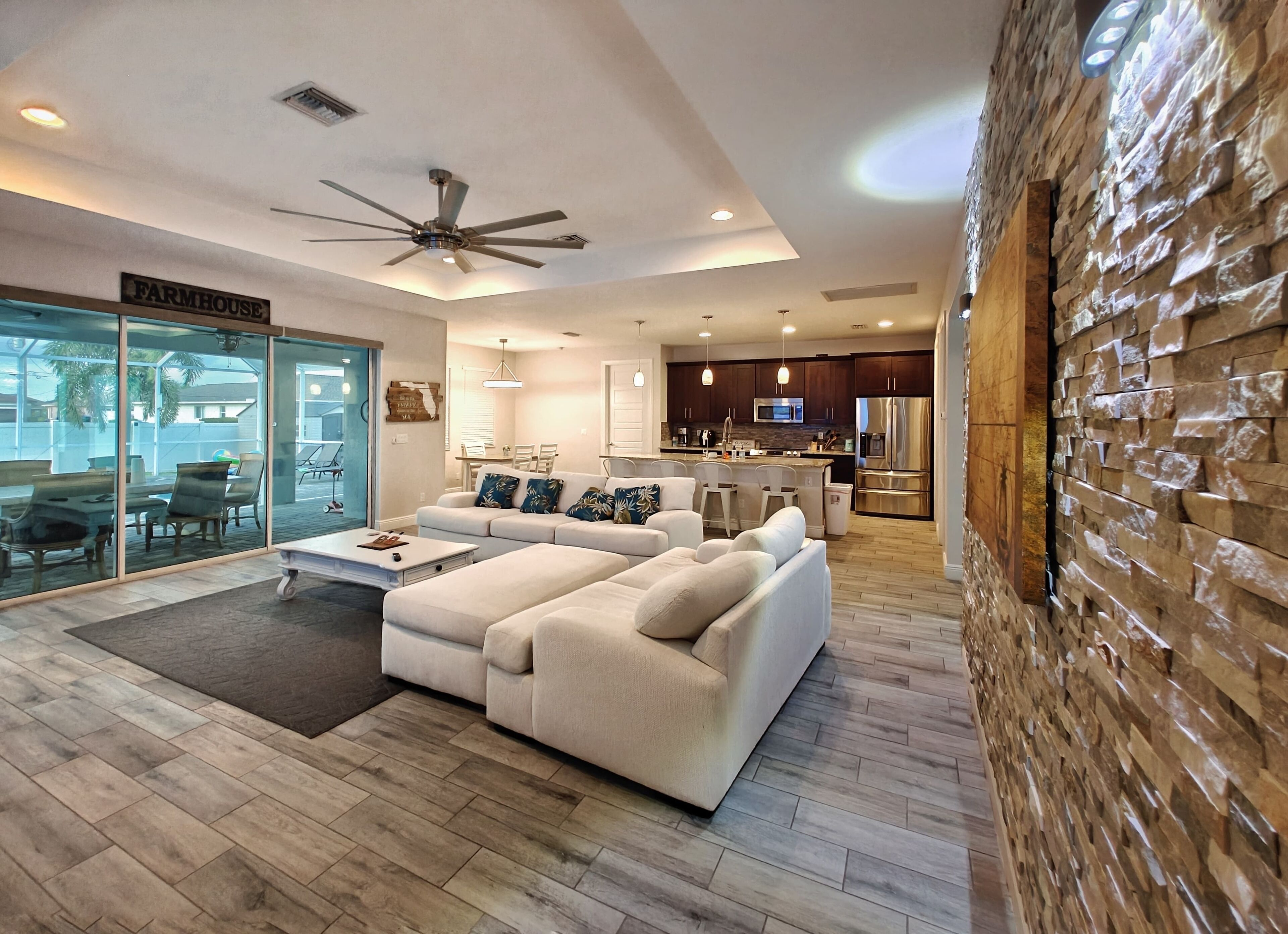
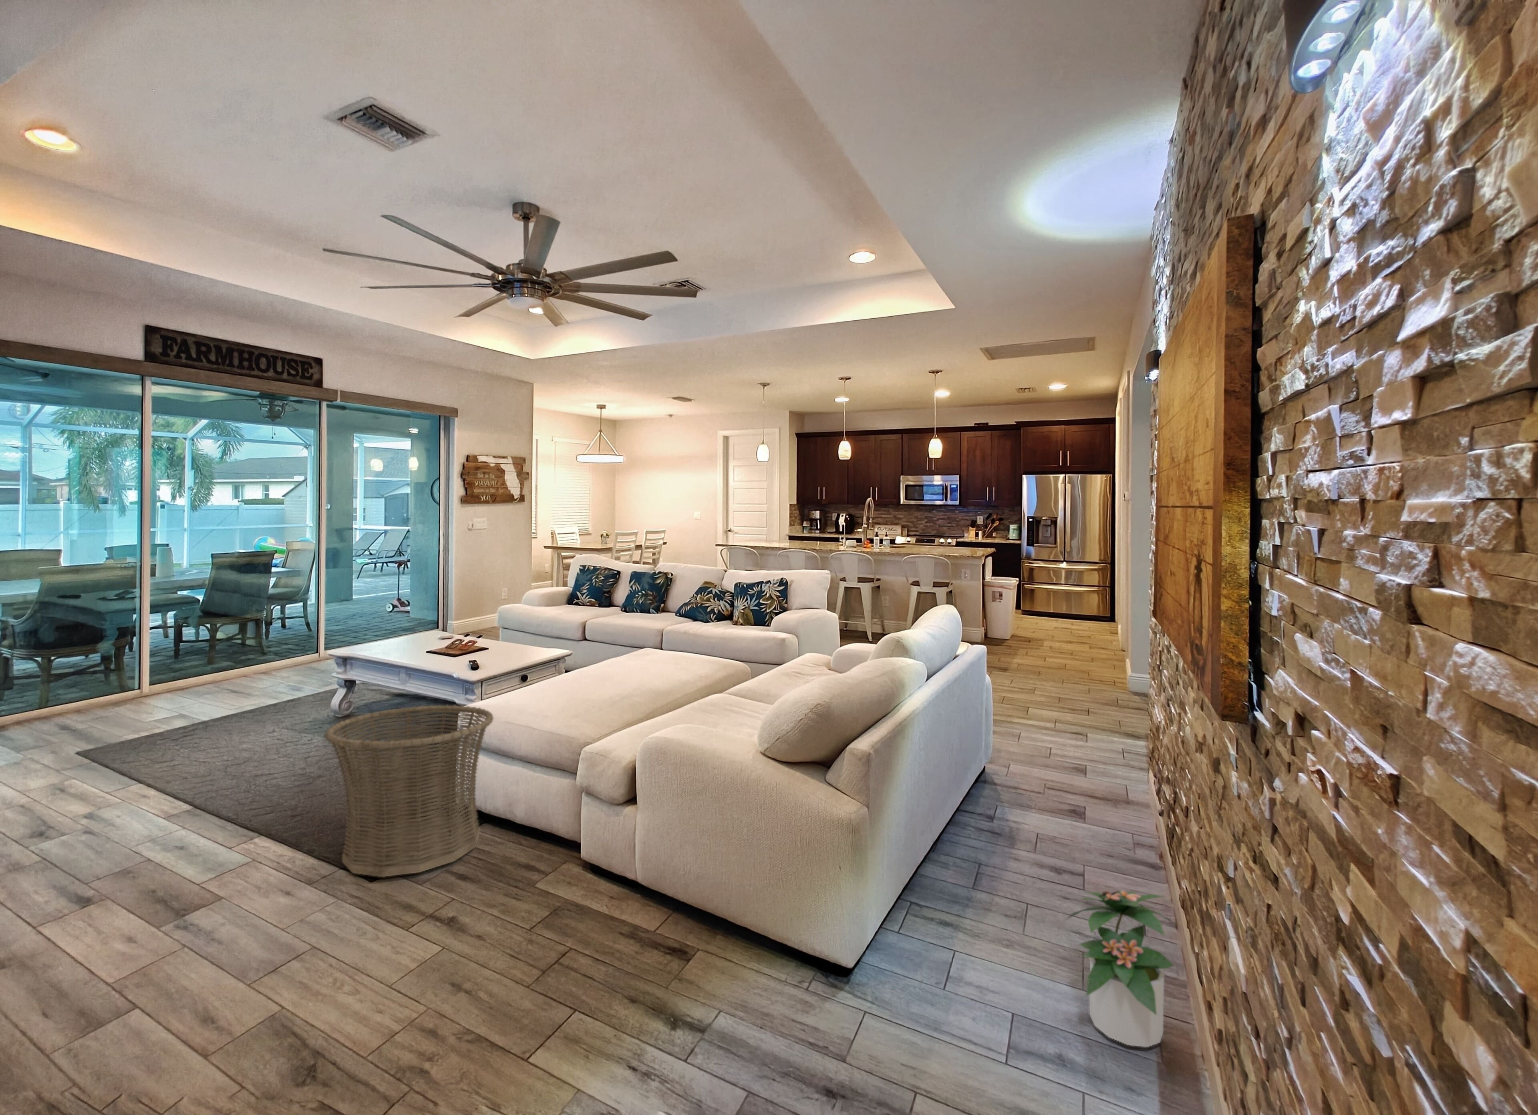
+ basket [325,704,494,877]
+ potted plant [1064,889,1179,1048]
